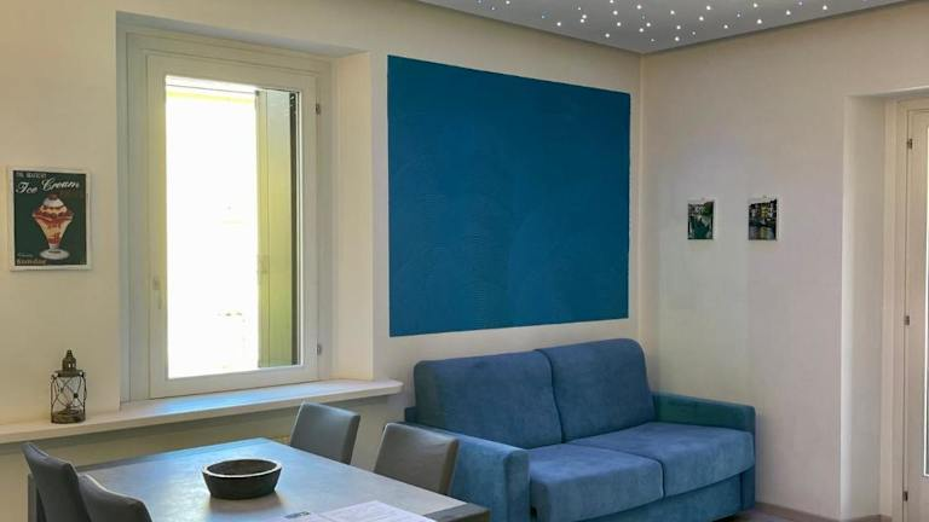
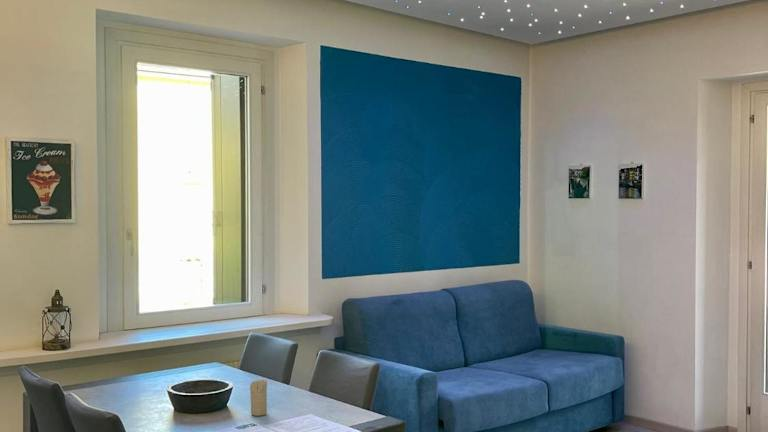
+ candle [249,379,268,417]
